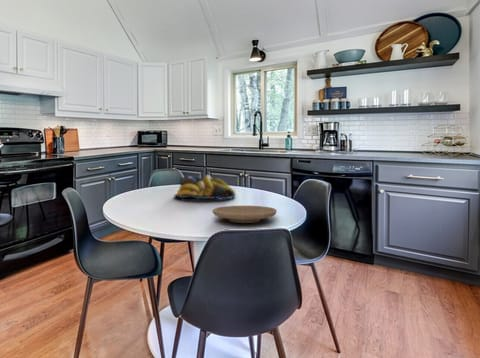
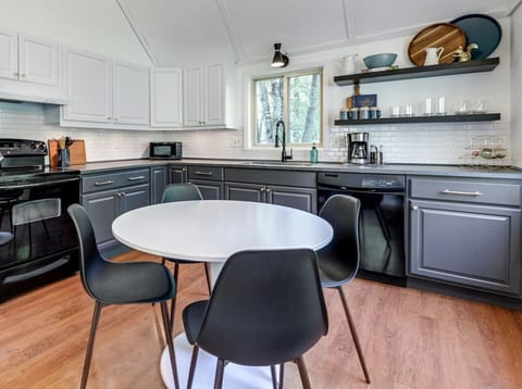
- plate [211,205,278,224]
- fruit bowl [173,174,237,201]
